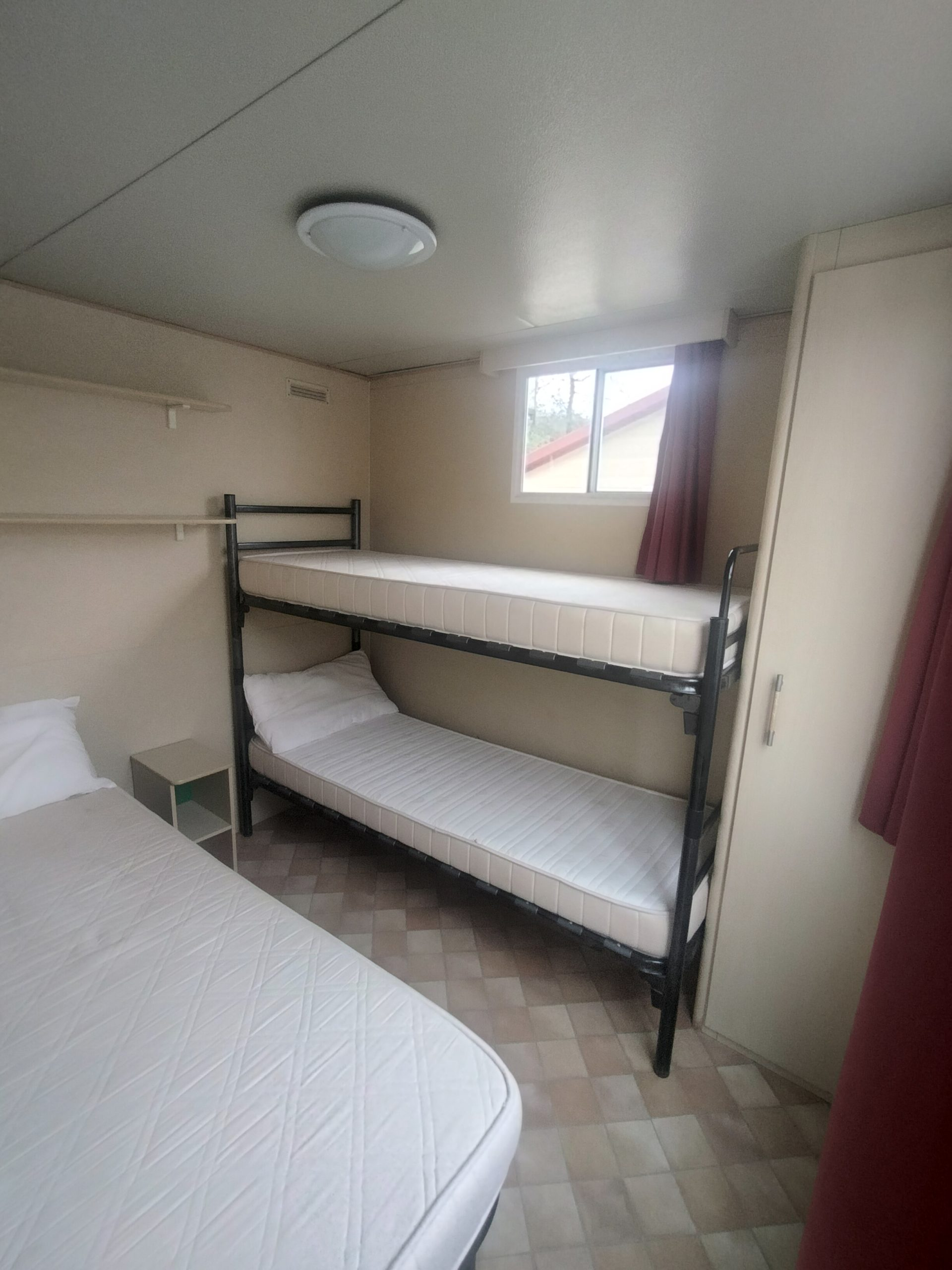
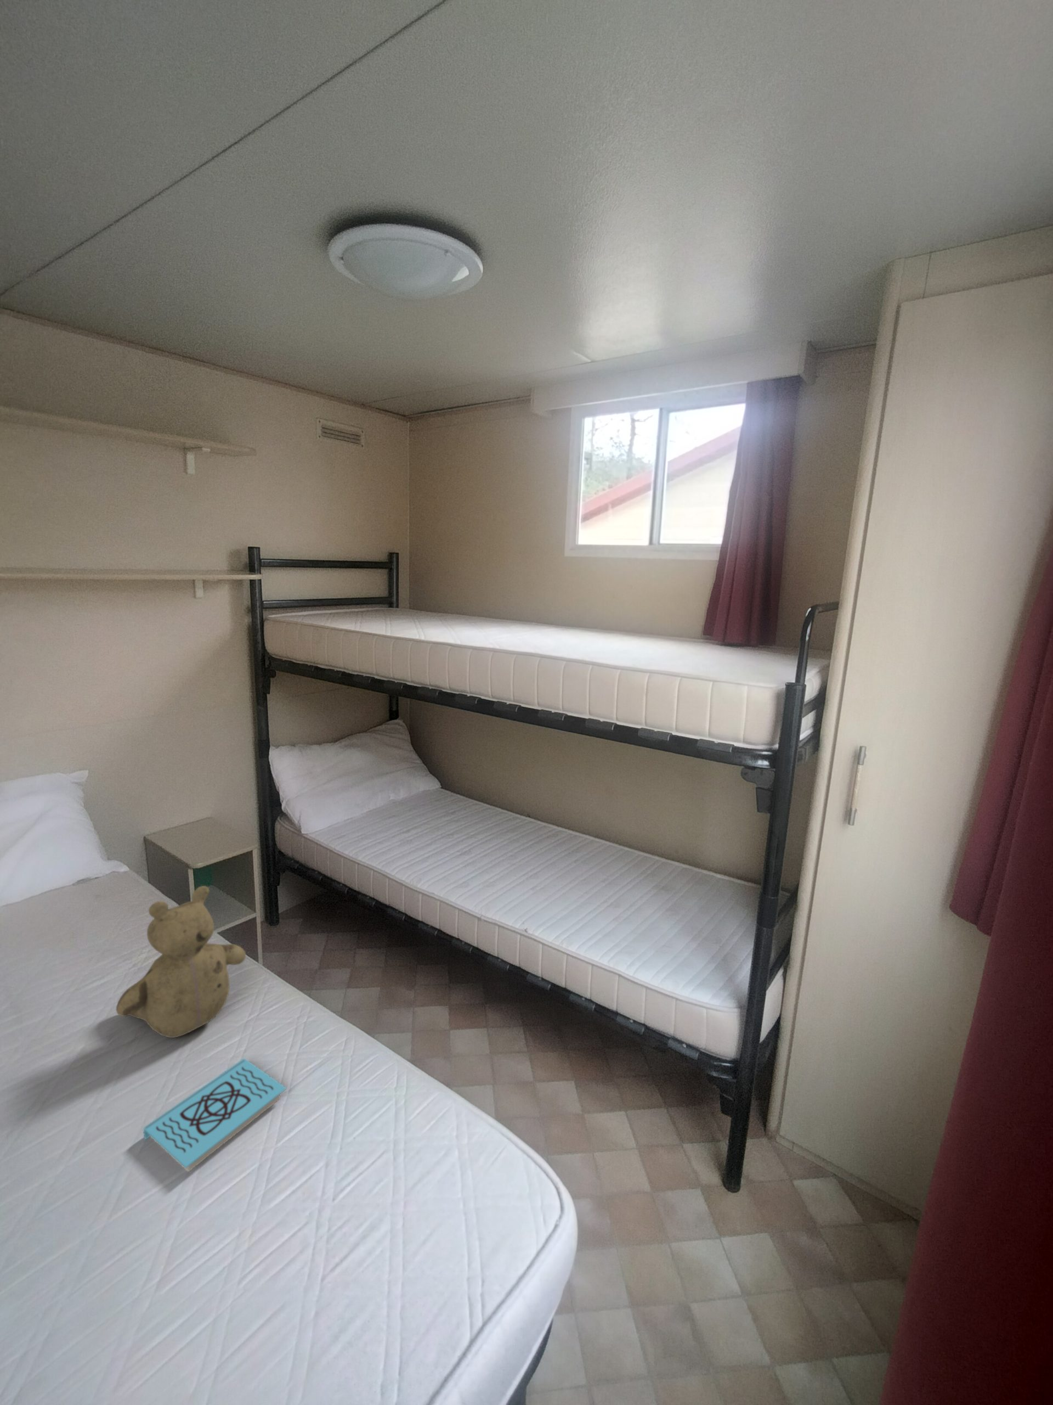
+ teddy bear [116,885,247,1039]
+ book [143,1058,286,1173]
